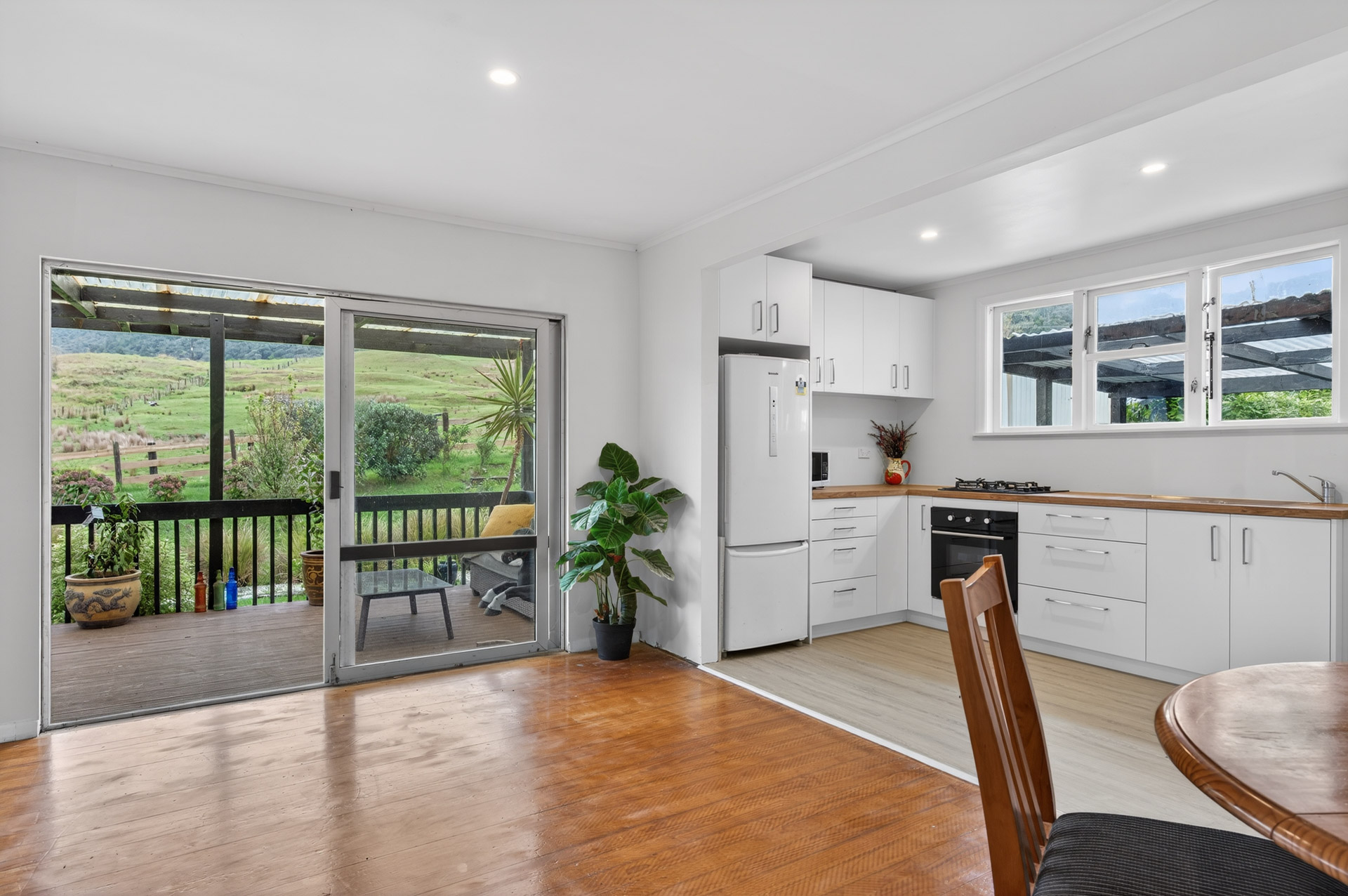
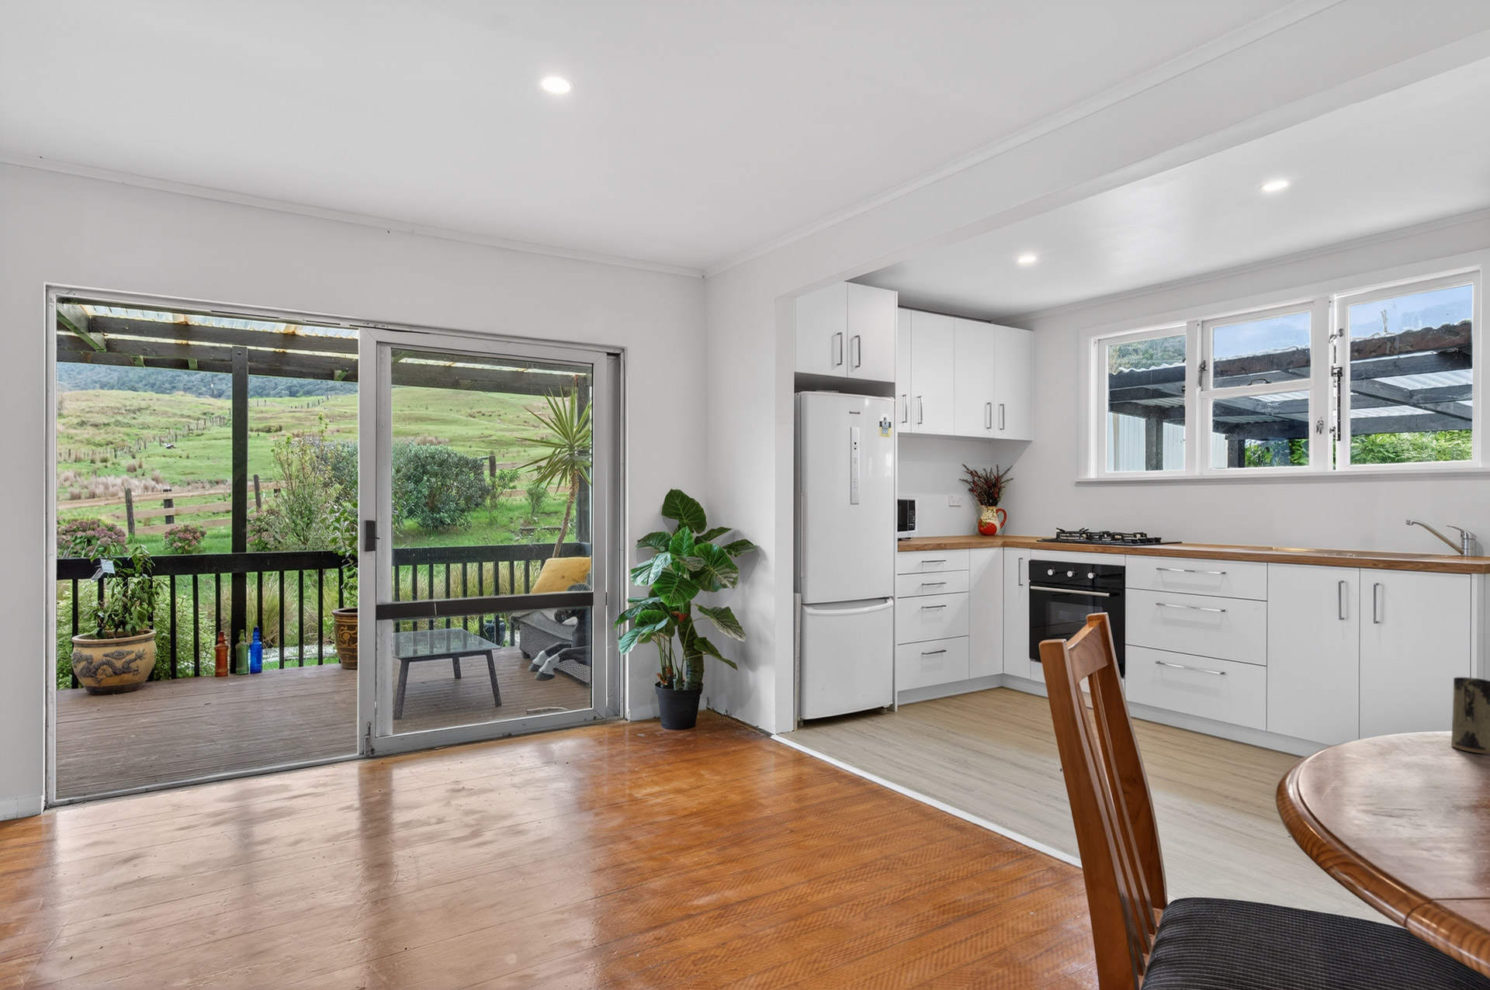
+ mug [1450,676,1490,755]
